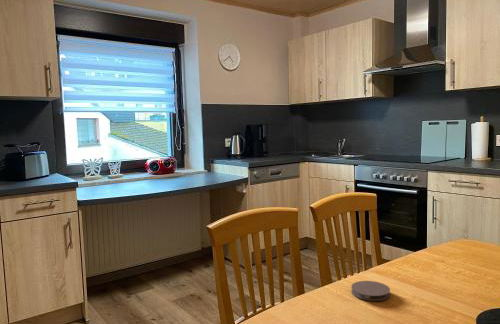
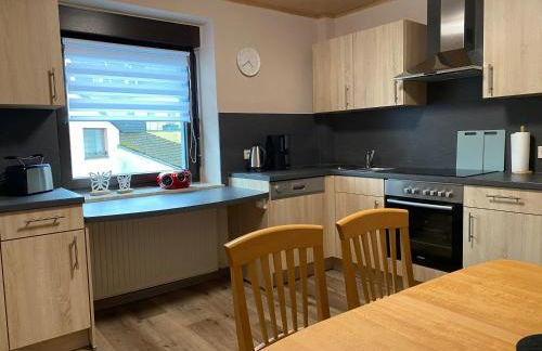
- coaster [350,280,391,302]
